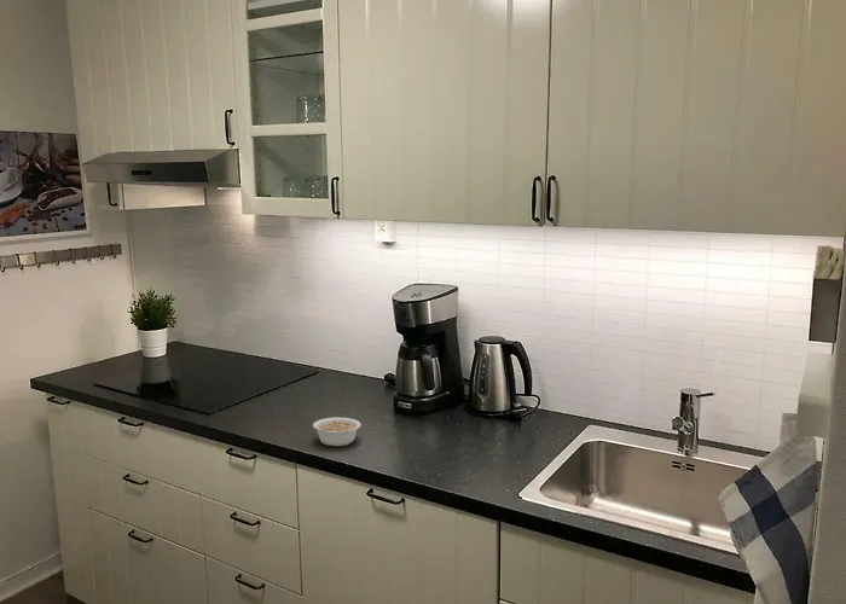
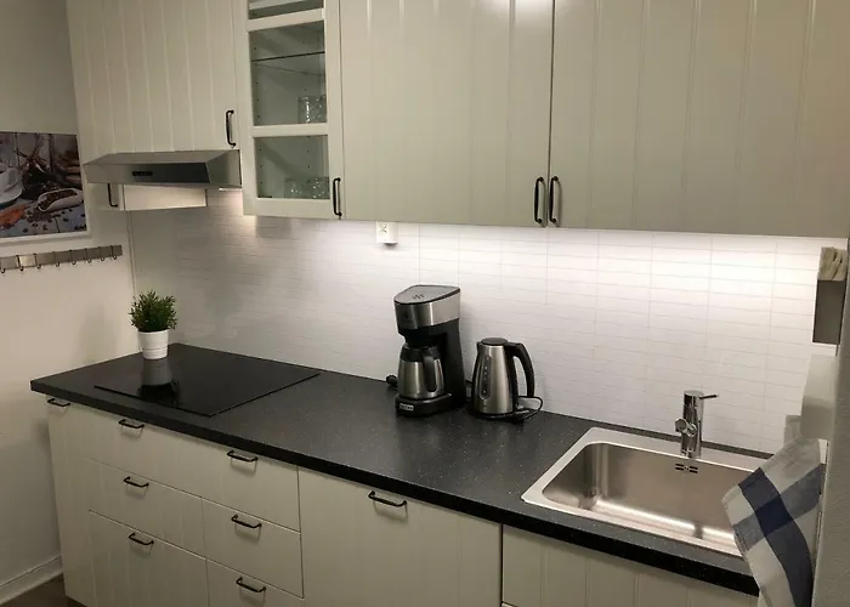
- legume [312,416,361,447]
